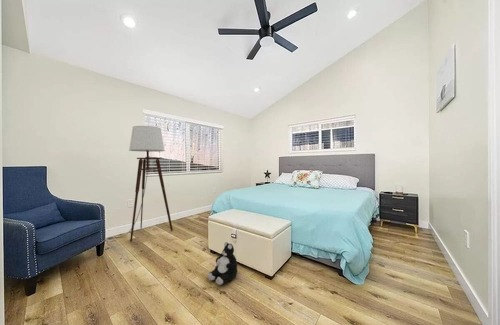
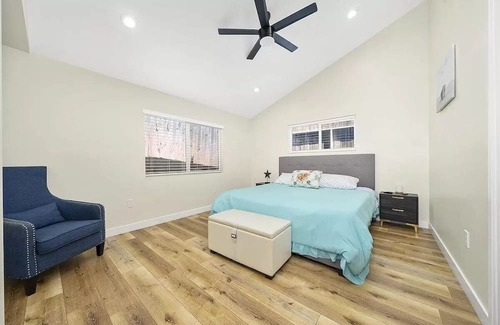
- floor lamp [105,125,174,243]
- plush toy [206,241,238,286]
